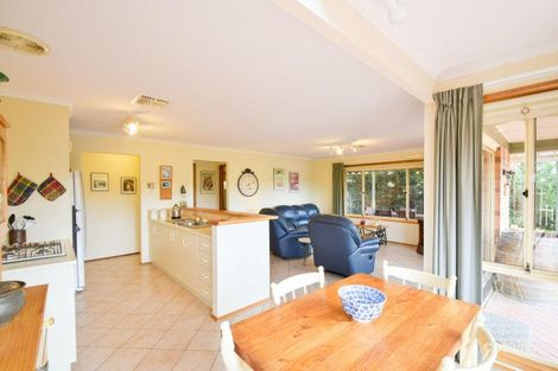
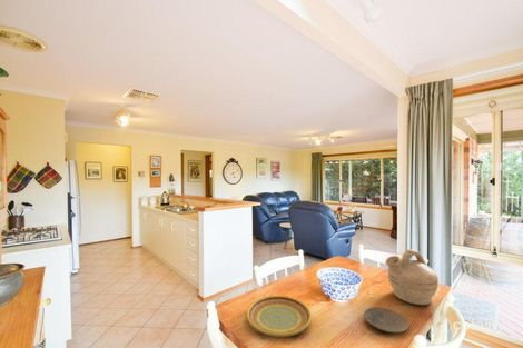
+ teapot [384,248,440,306]
+ plate [246,295,313,338]
+ plate [363,307,409,334]
